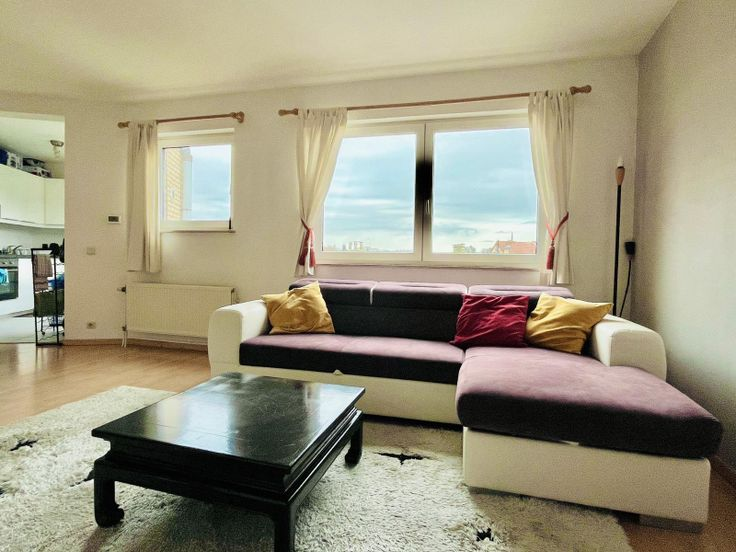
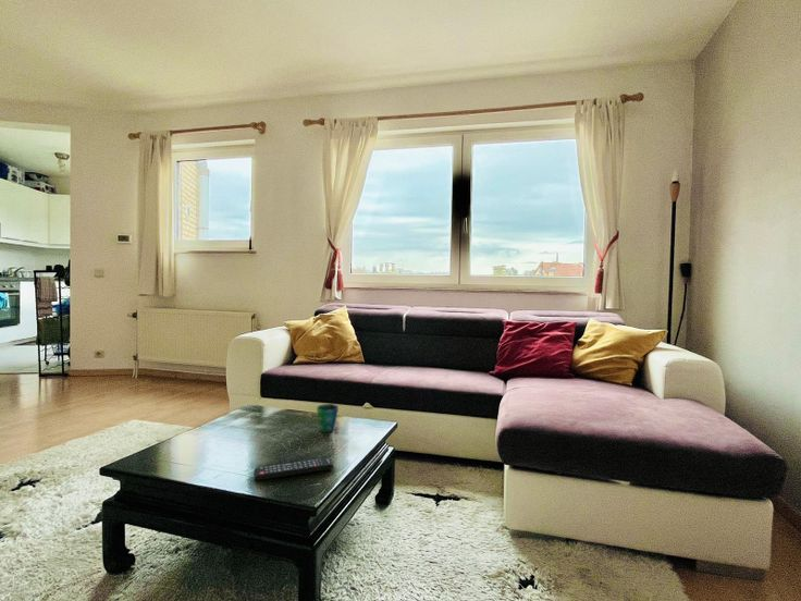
+ remote control [252,456,334,481]
+ cup [316,403,340,433]
